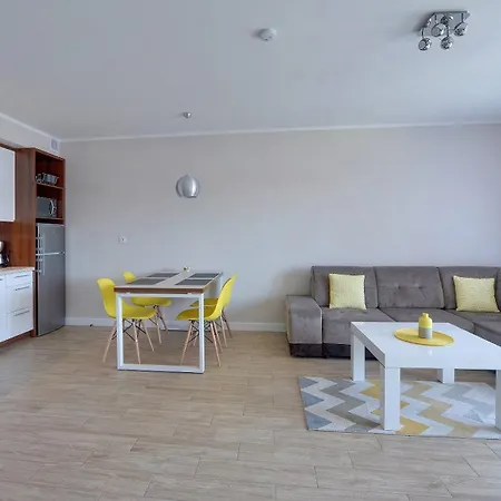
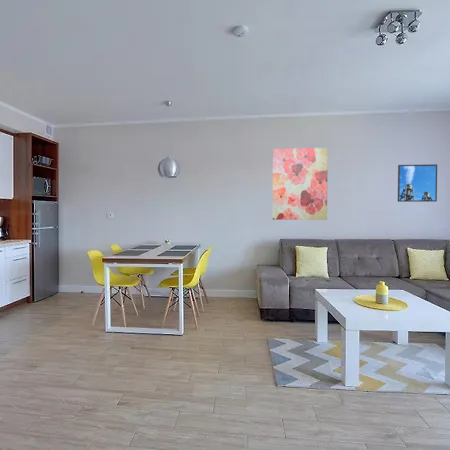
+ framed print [397,163,438,203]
+ wall art [272,147,329,221]
